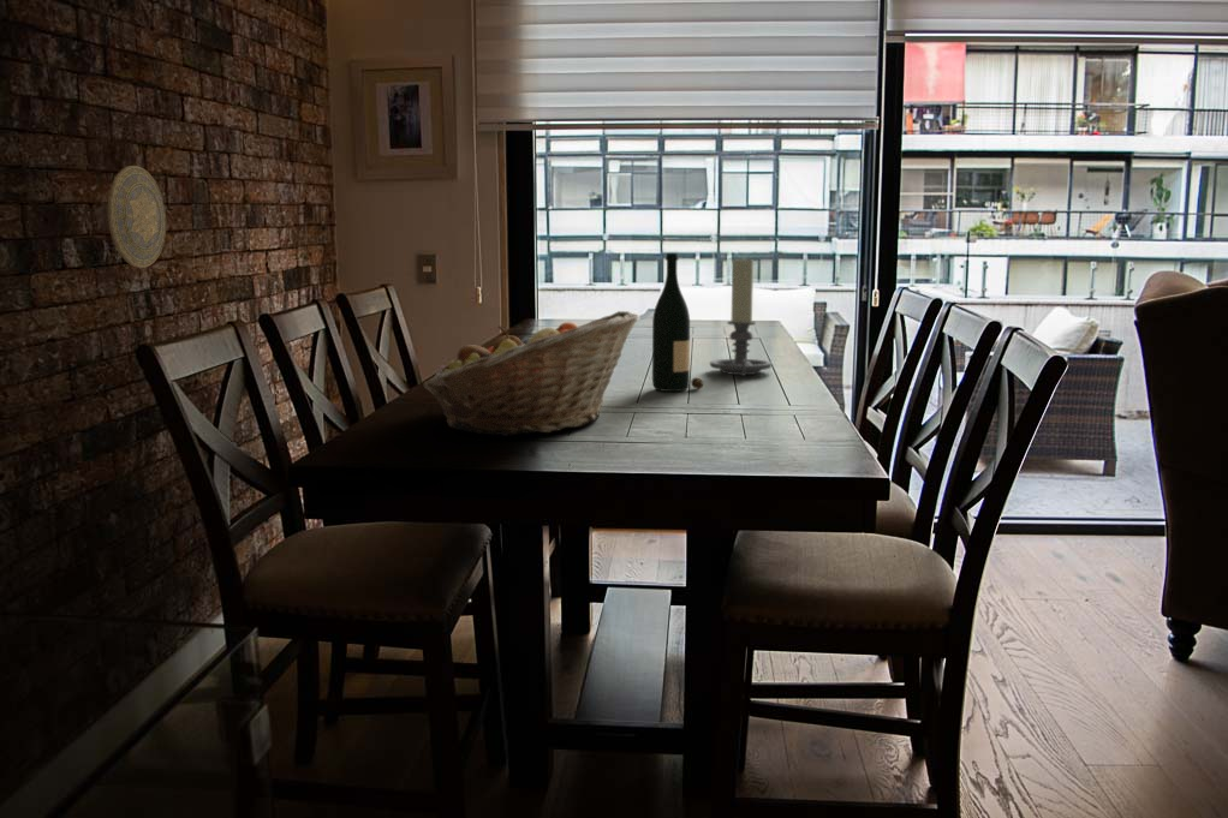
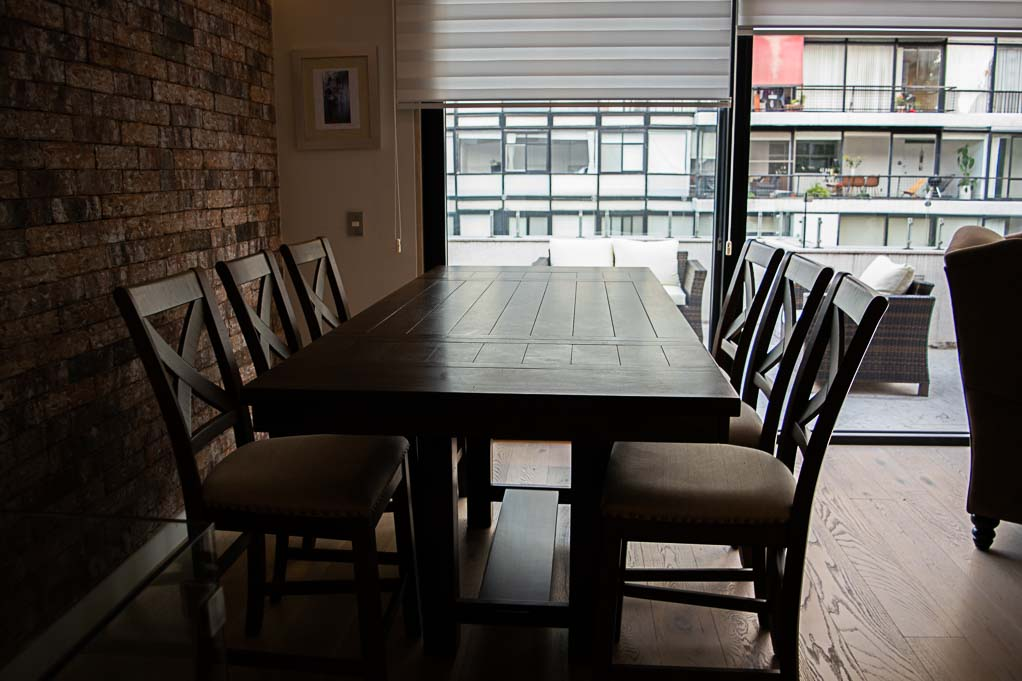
- candle holder [709,256,773,377]
- fruit basket [422,310,639,437]
- decorative plate [107,165,167,269]
- wine bottle [651,252,704,393]
